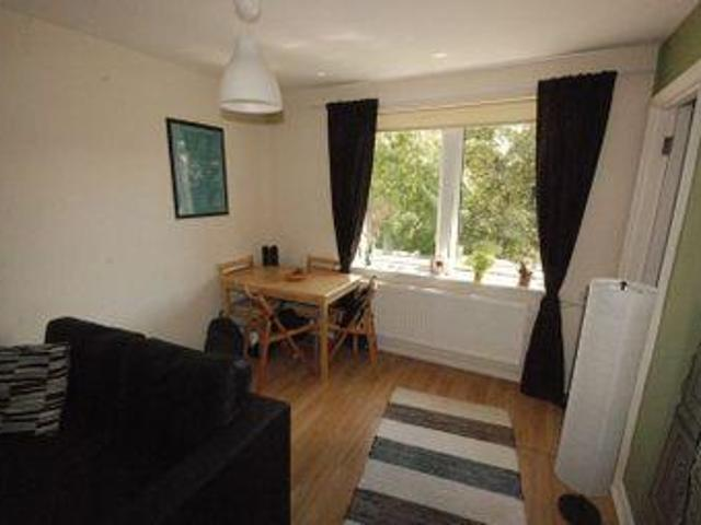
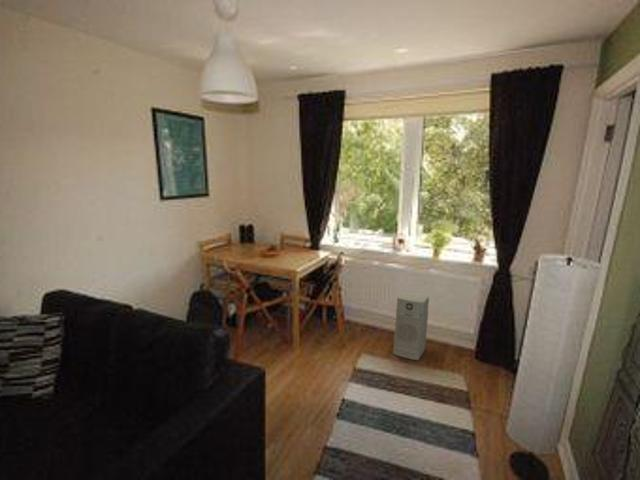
+ air purifier [392,291,430,361]
